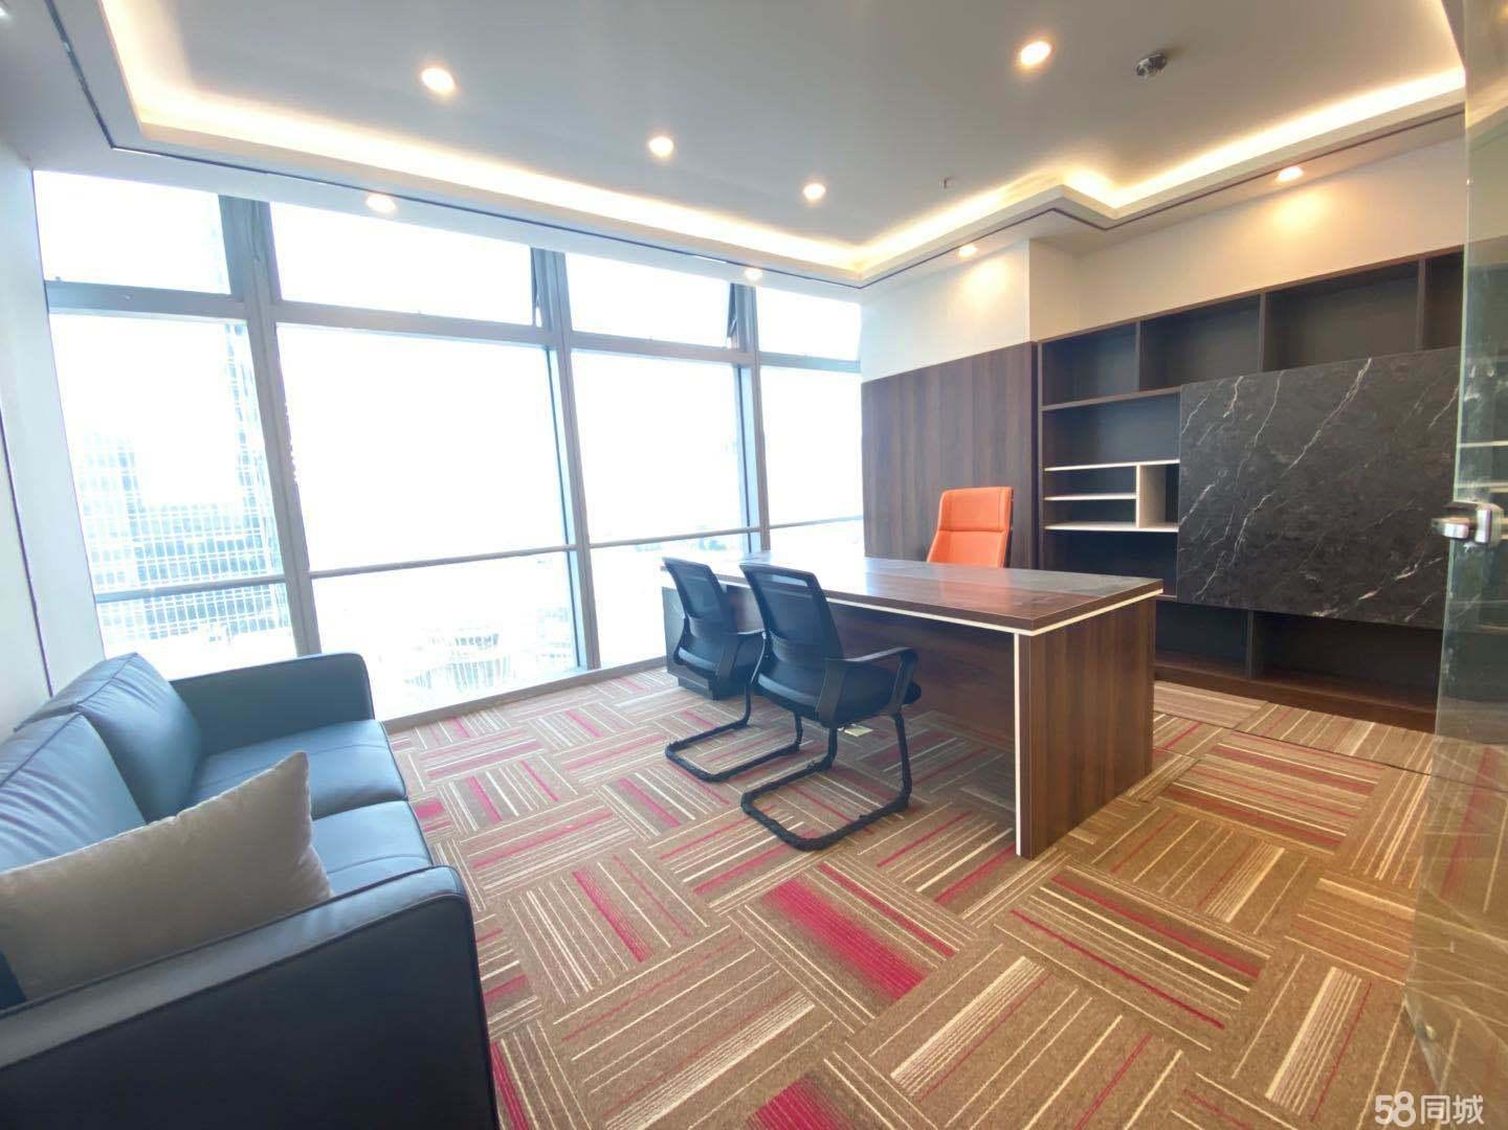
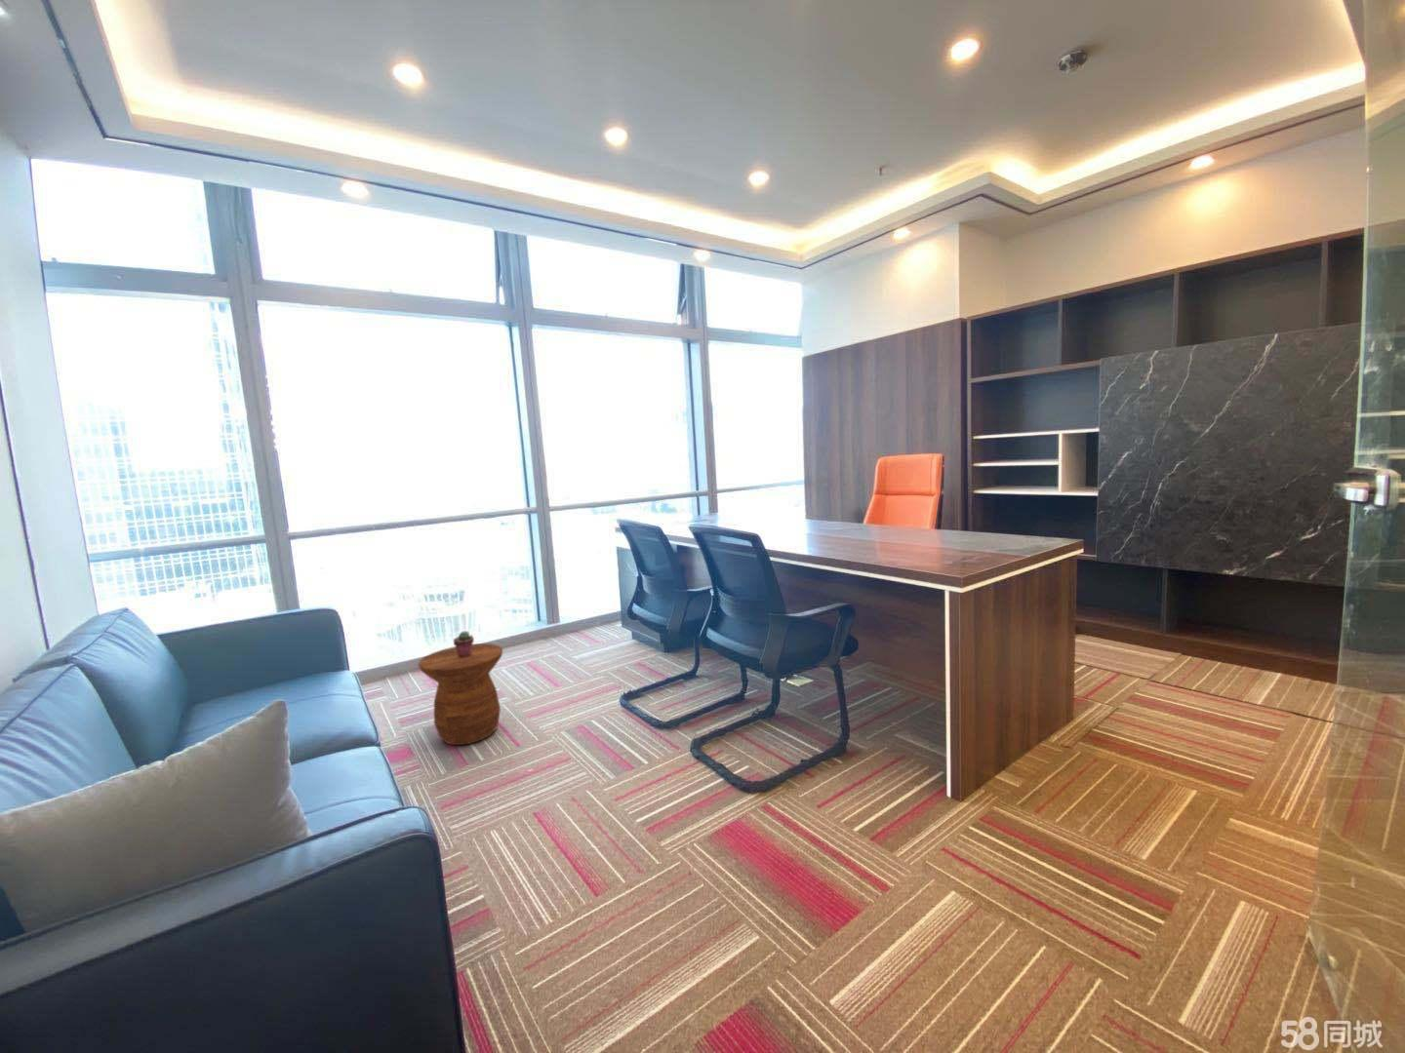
+ potted succulent [452,629,476,657]
+ side table [417,643,503,746]
